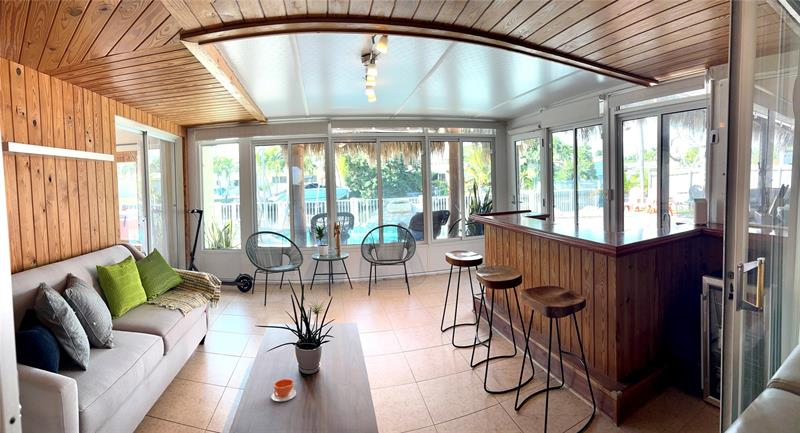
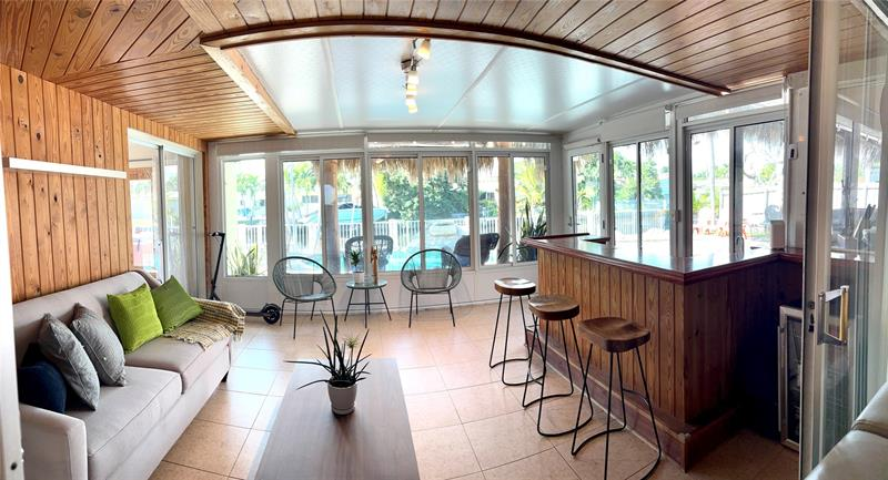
- teacup [270,378,297,402]
